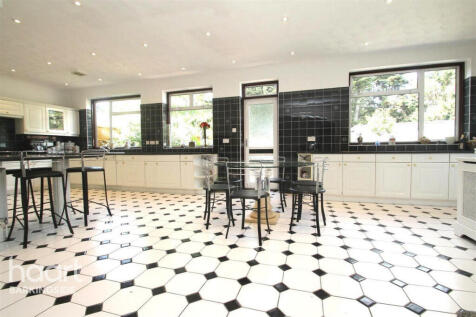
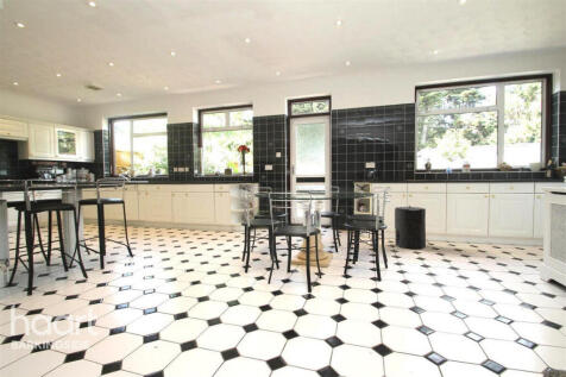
+ trash can [394,203,427,250]
